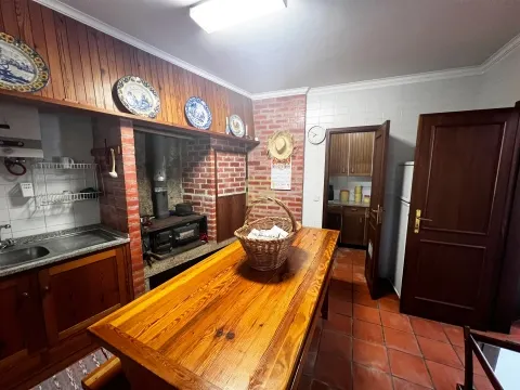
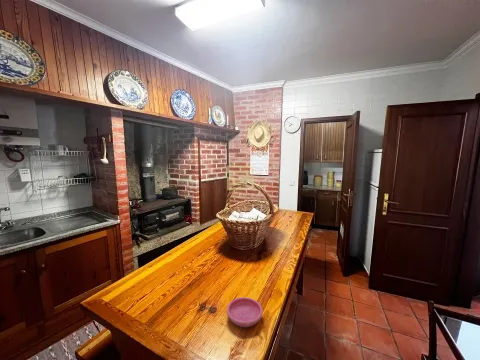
+ saucer [226,296,263,328]
